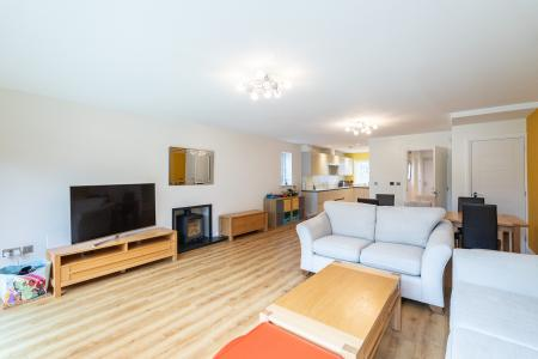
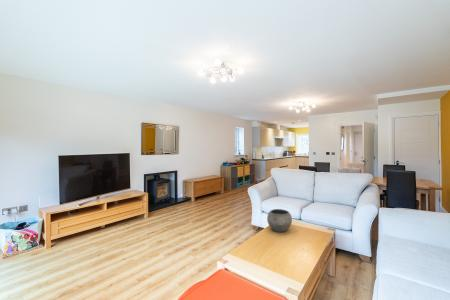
+ bowl [266,208,293,233]
